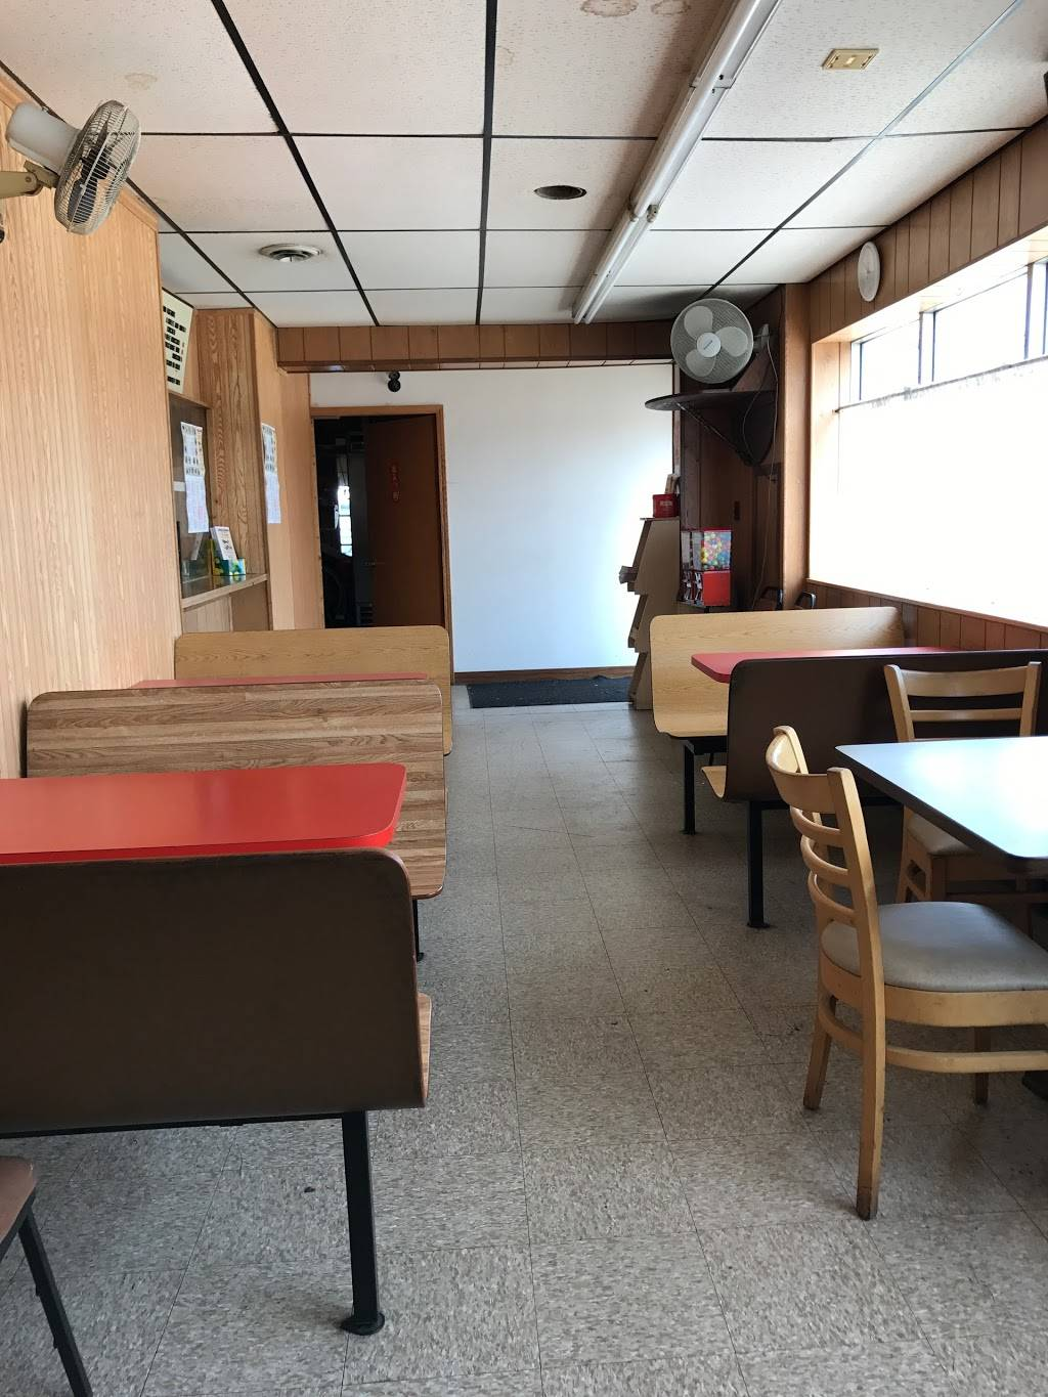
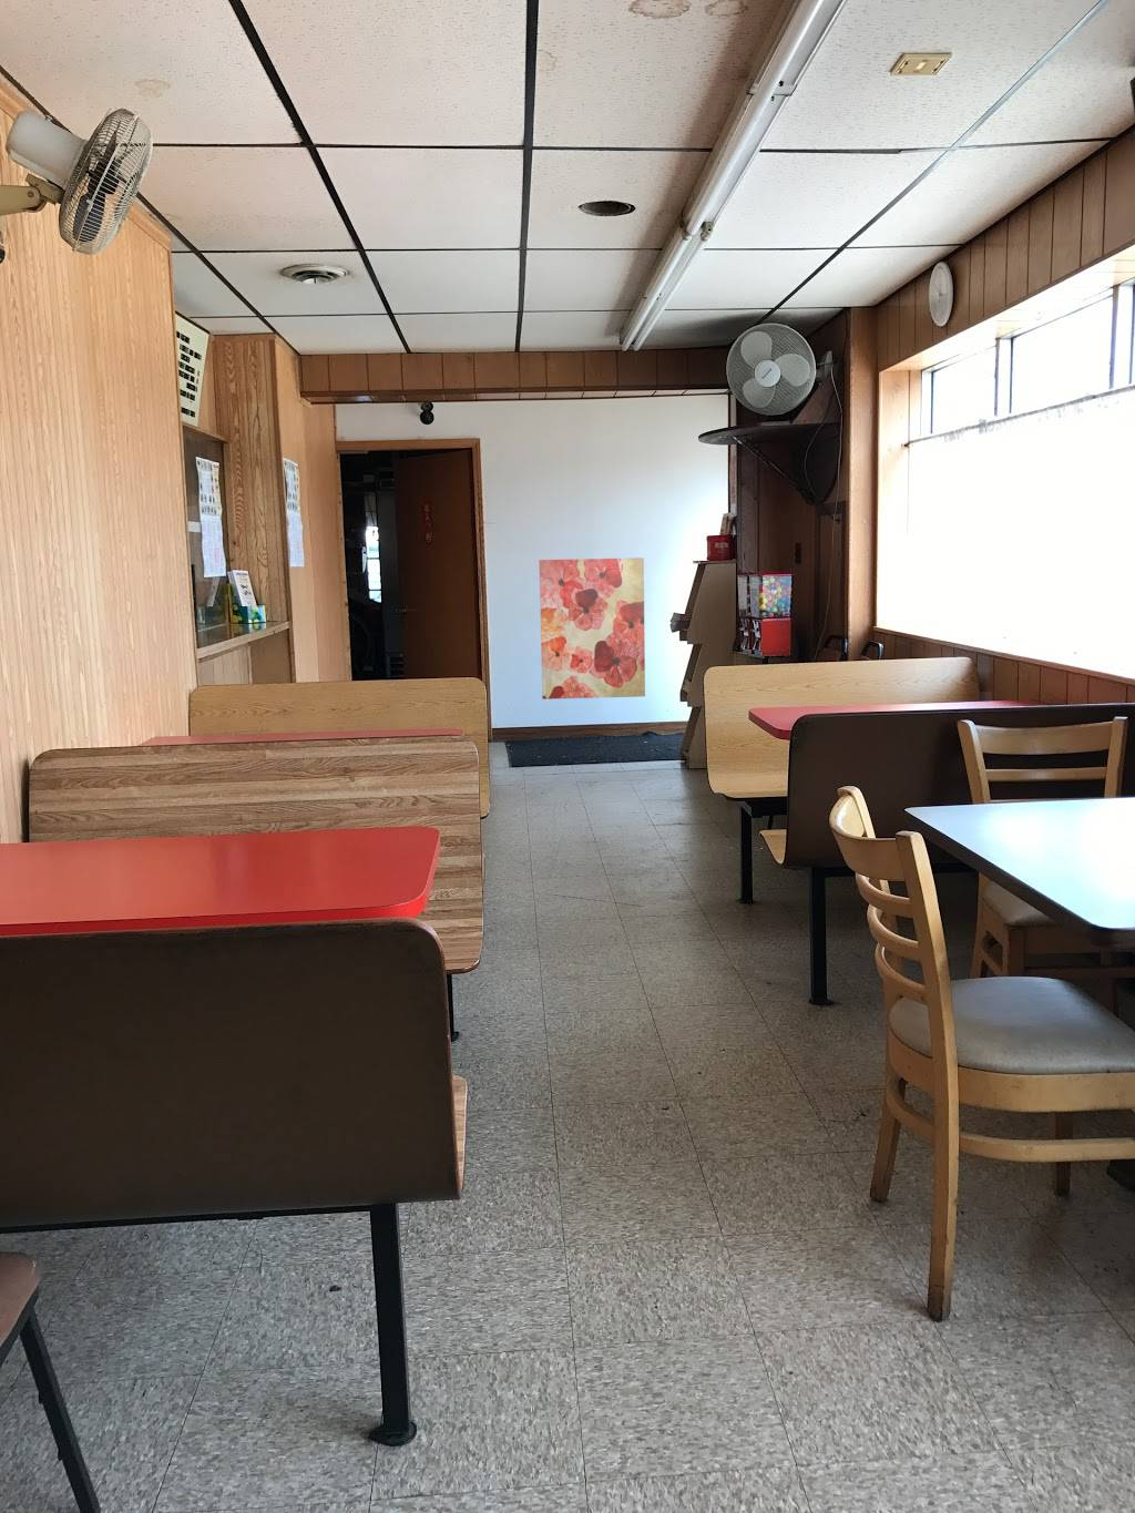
+ wall art [539,557,646,701]
